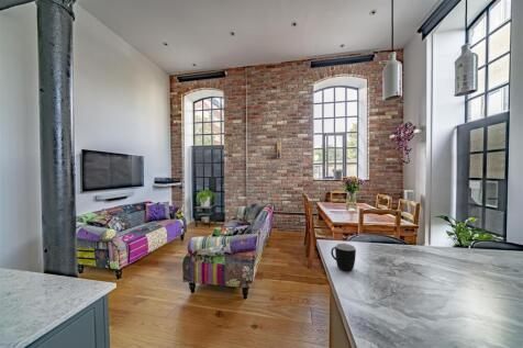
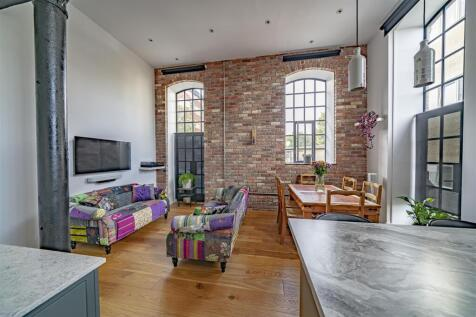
- mug [330,243,357,272]
